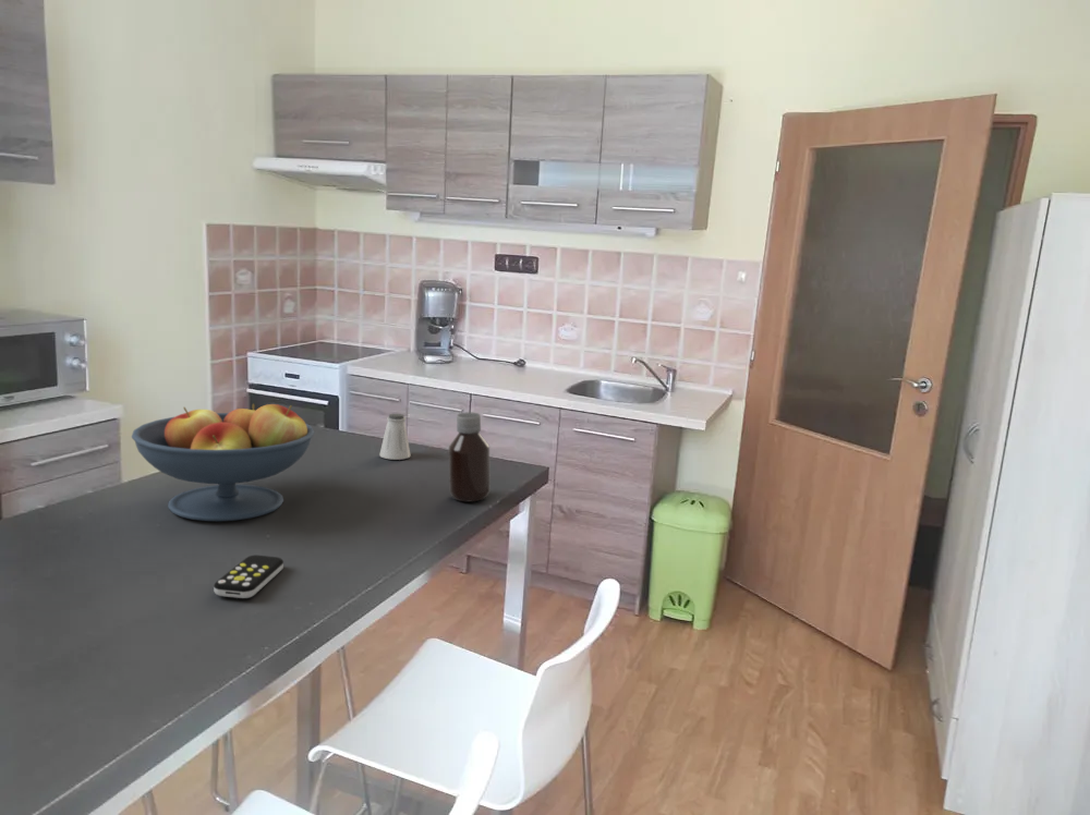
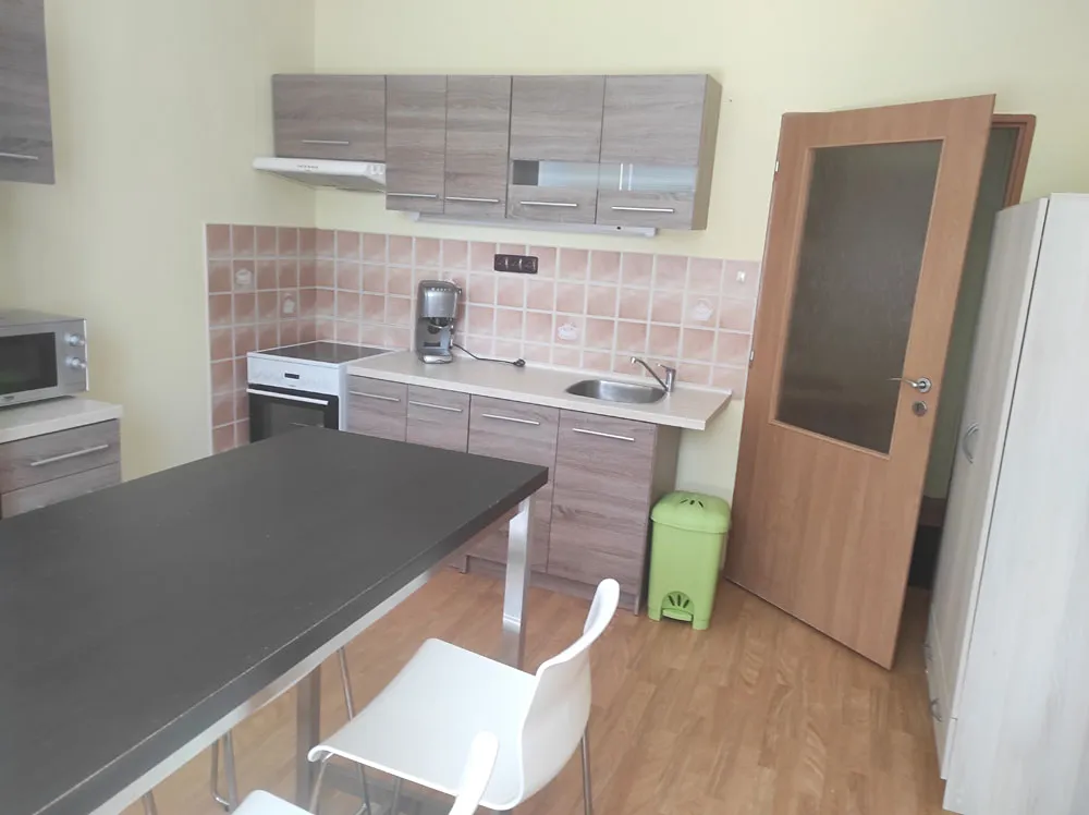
- fruit bowl [131,403,315,522]
- remote control [213,555,284,599]
- bottle [448,411,492,502]
- saltshaker [378,413,412,461]
